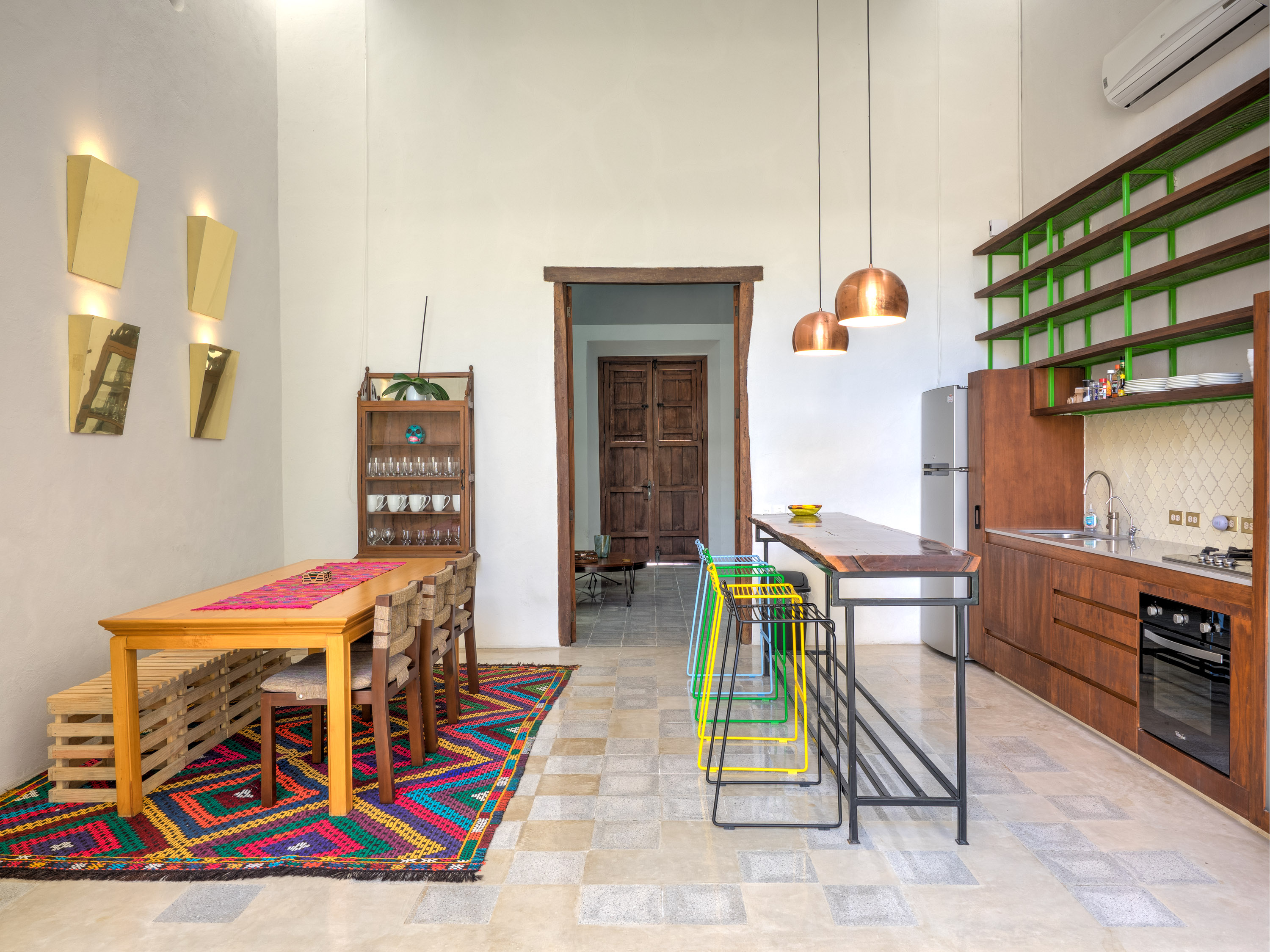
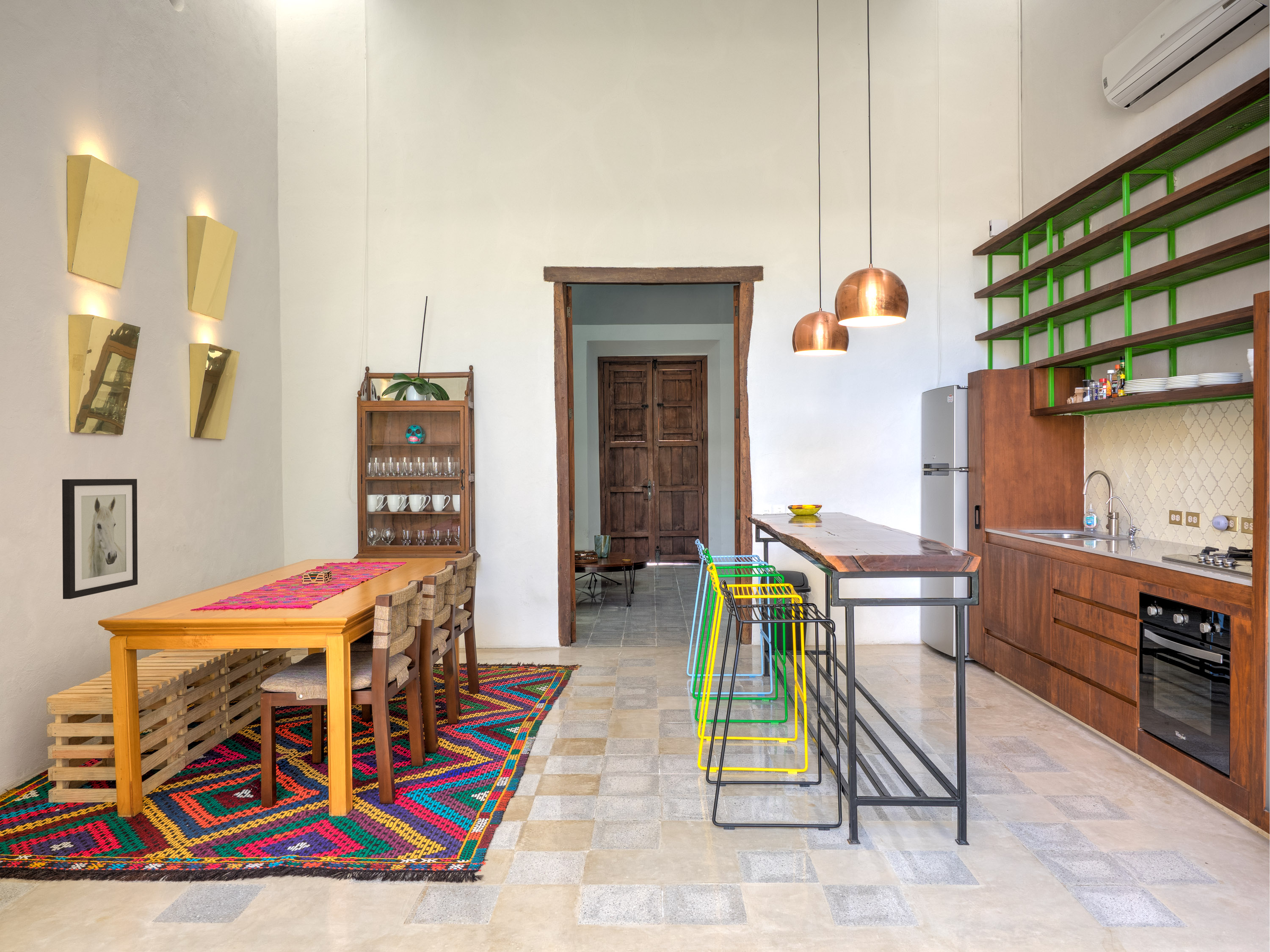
+ wall art [62,478,138,599]
